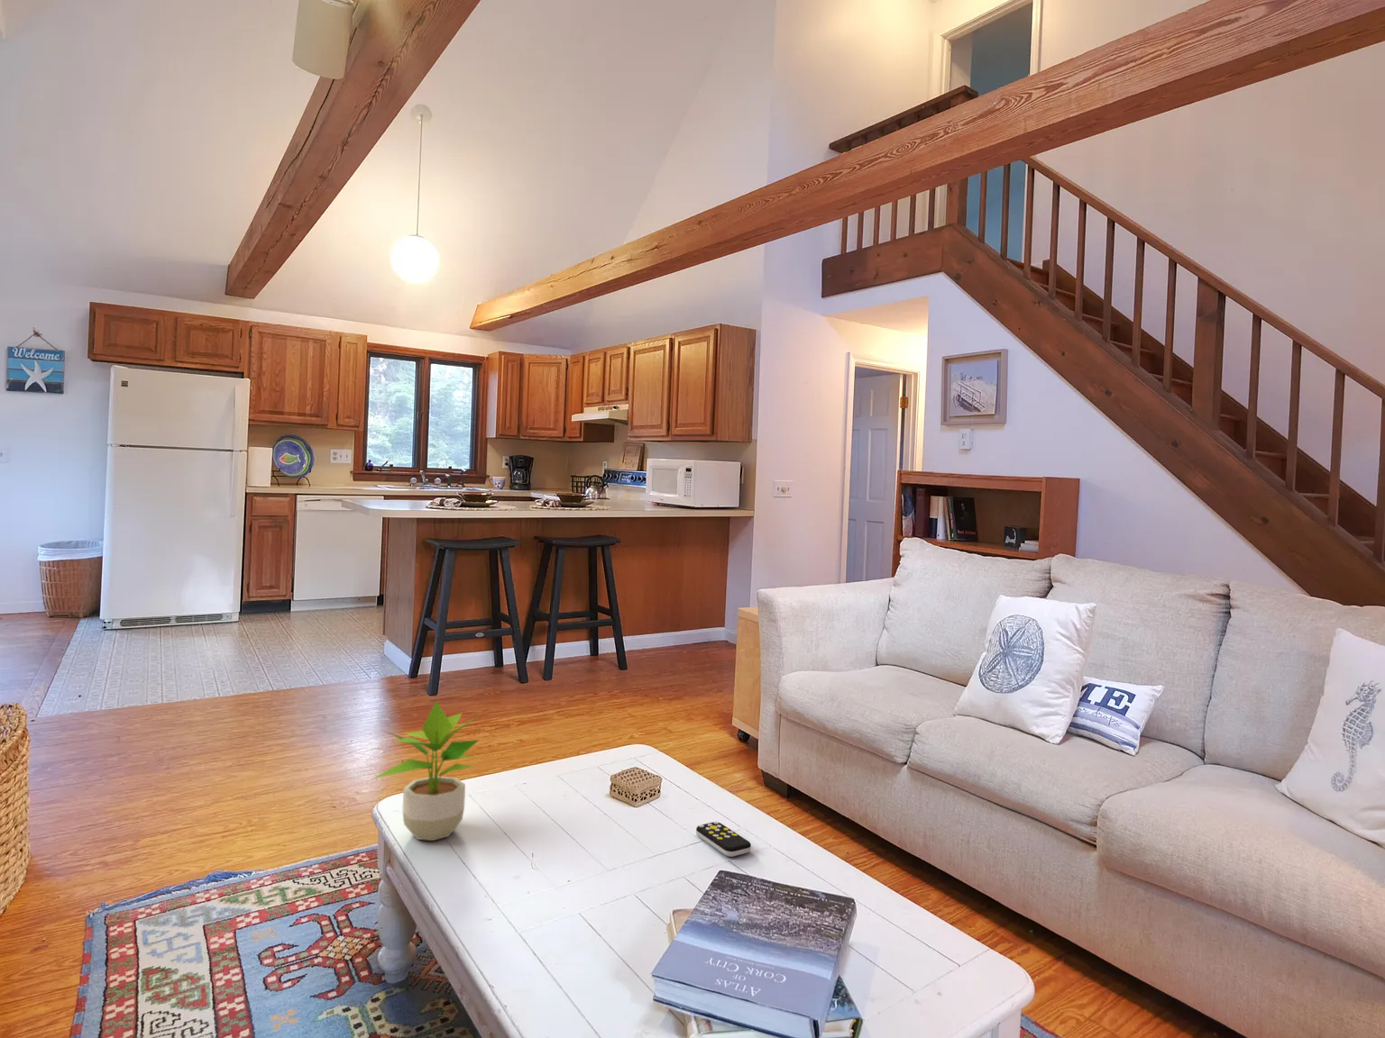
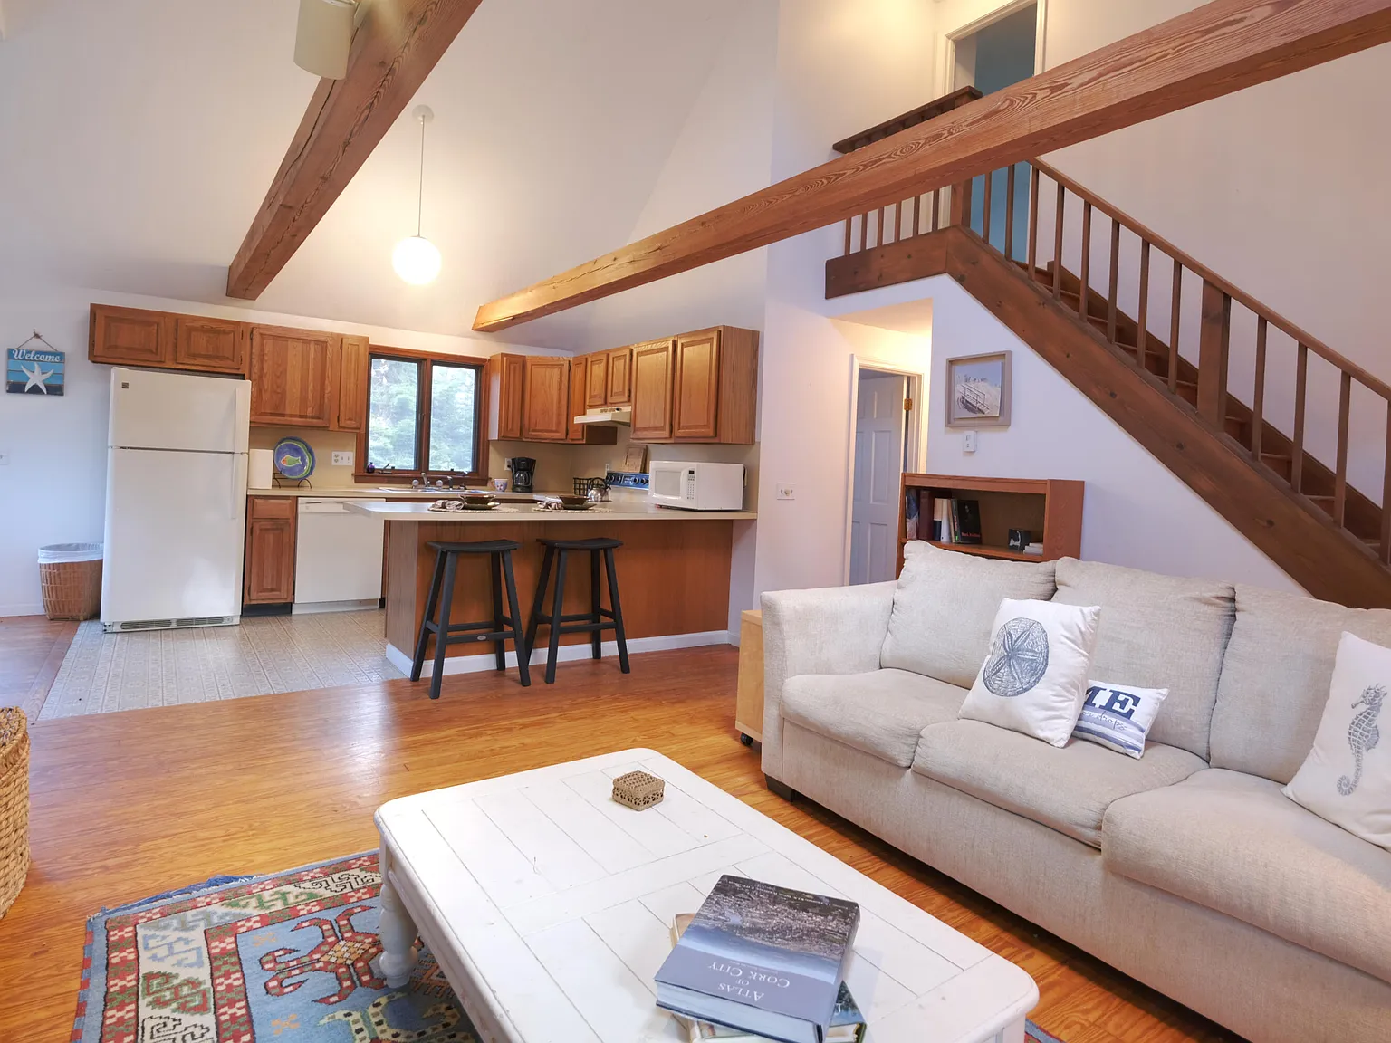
- remote control [695,821,752,858]
- potted plant [372,700,481,842]
